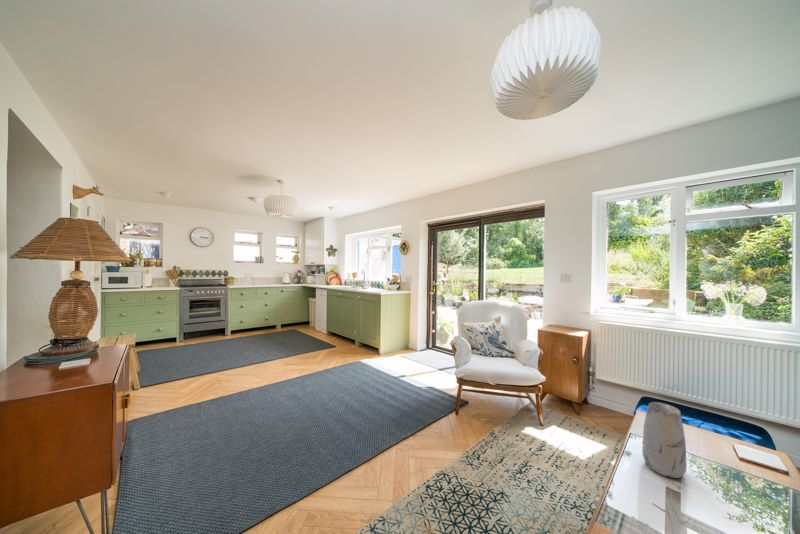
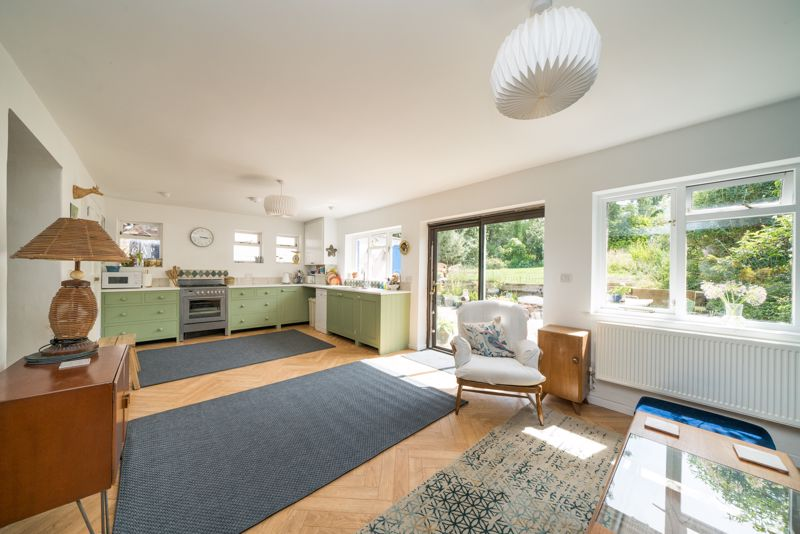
- vase [641,401,688,479]
